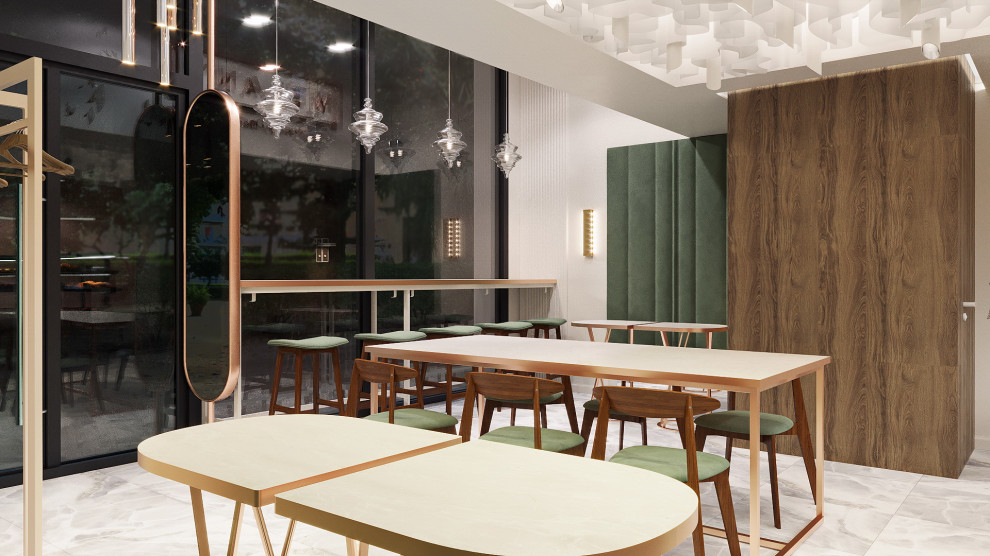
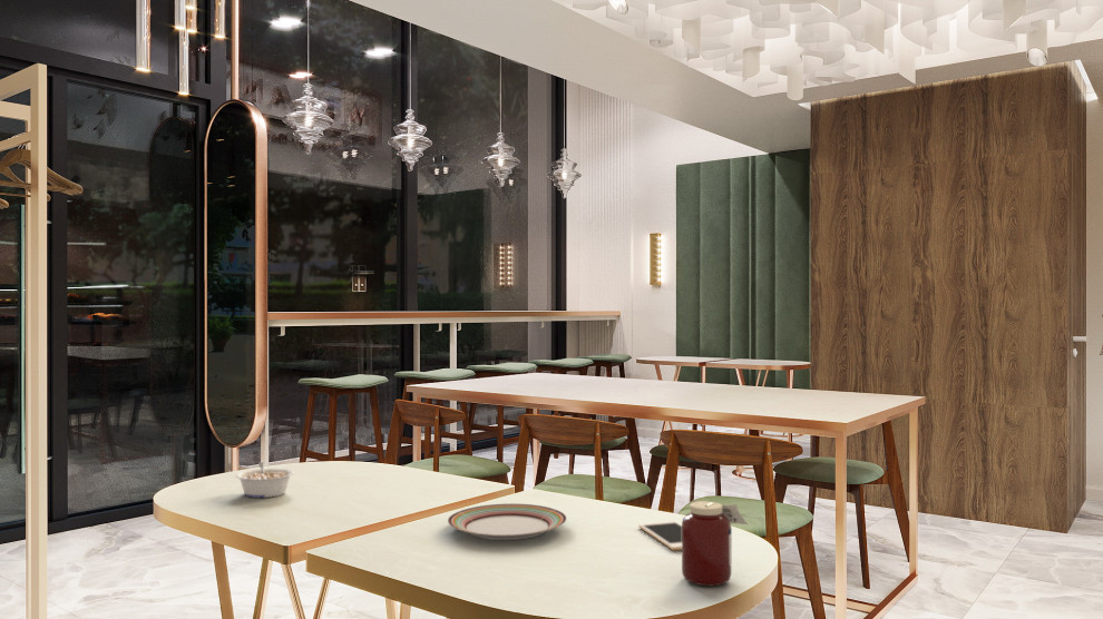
+ legume [234,461,295,499]
+ cell phone [637,520,682,551]
+ jar [681,499,749,587]
+ plate [447,502,568,541]
